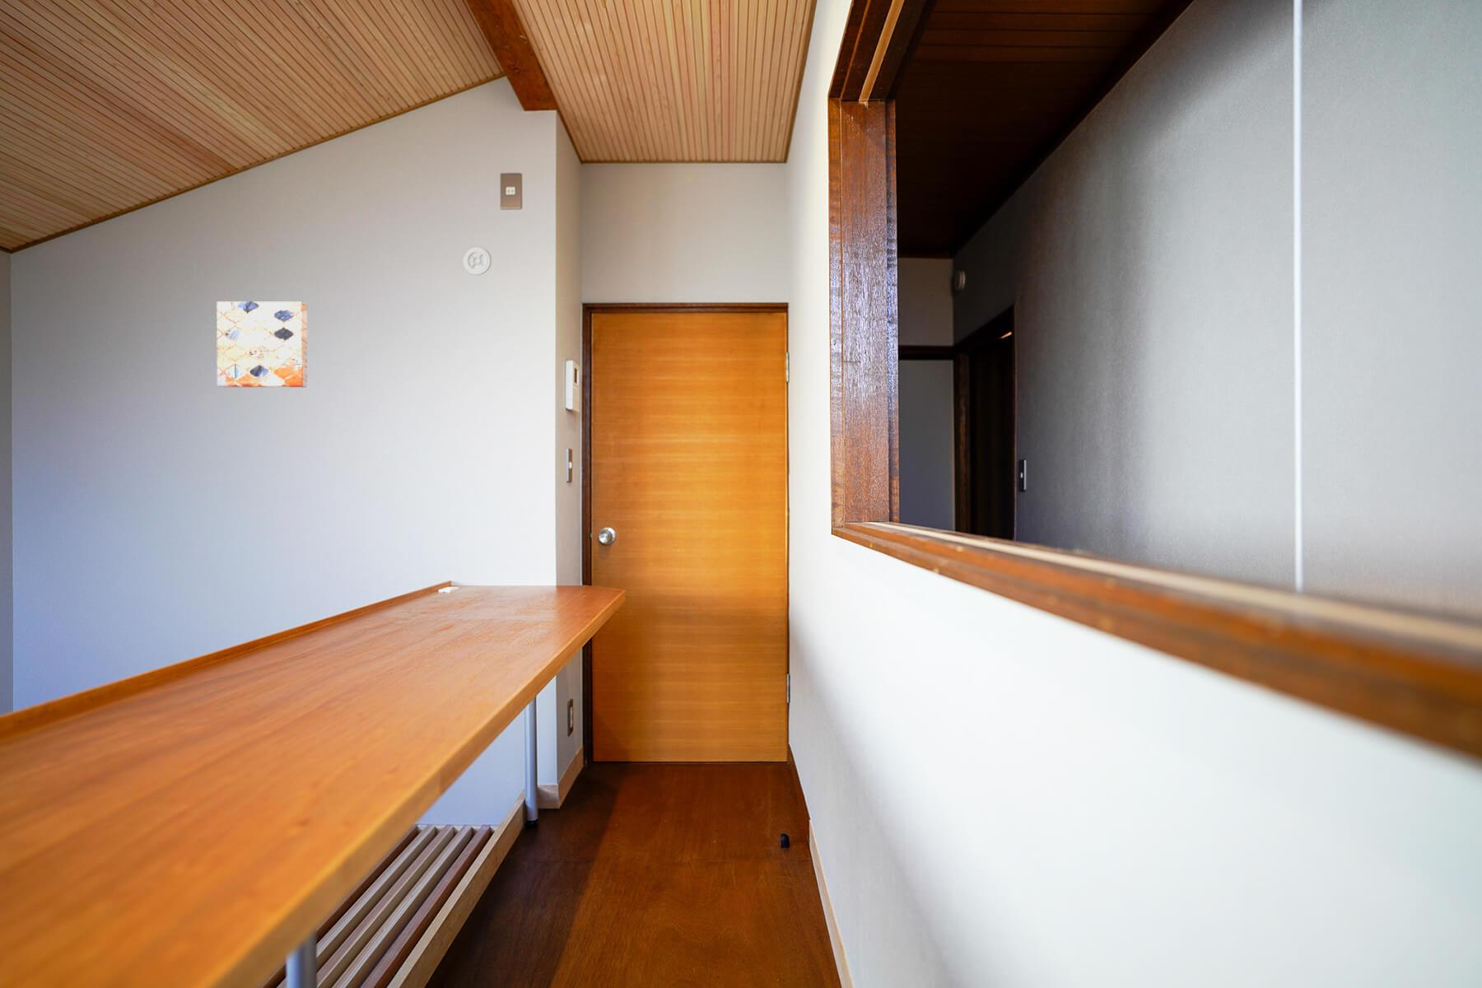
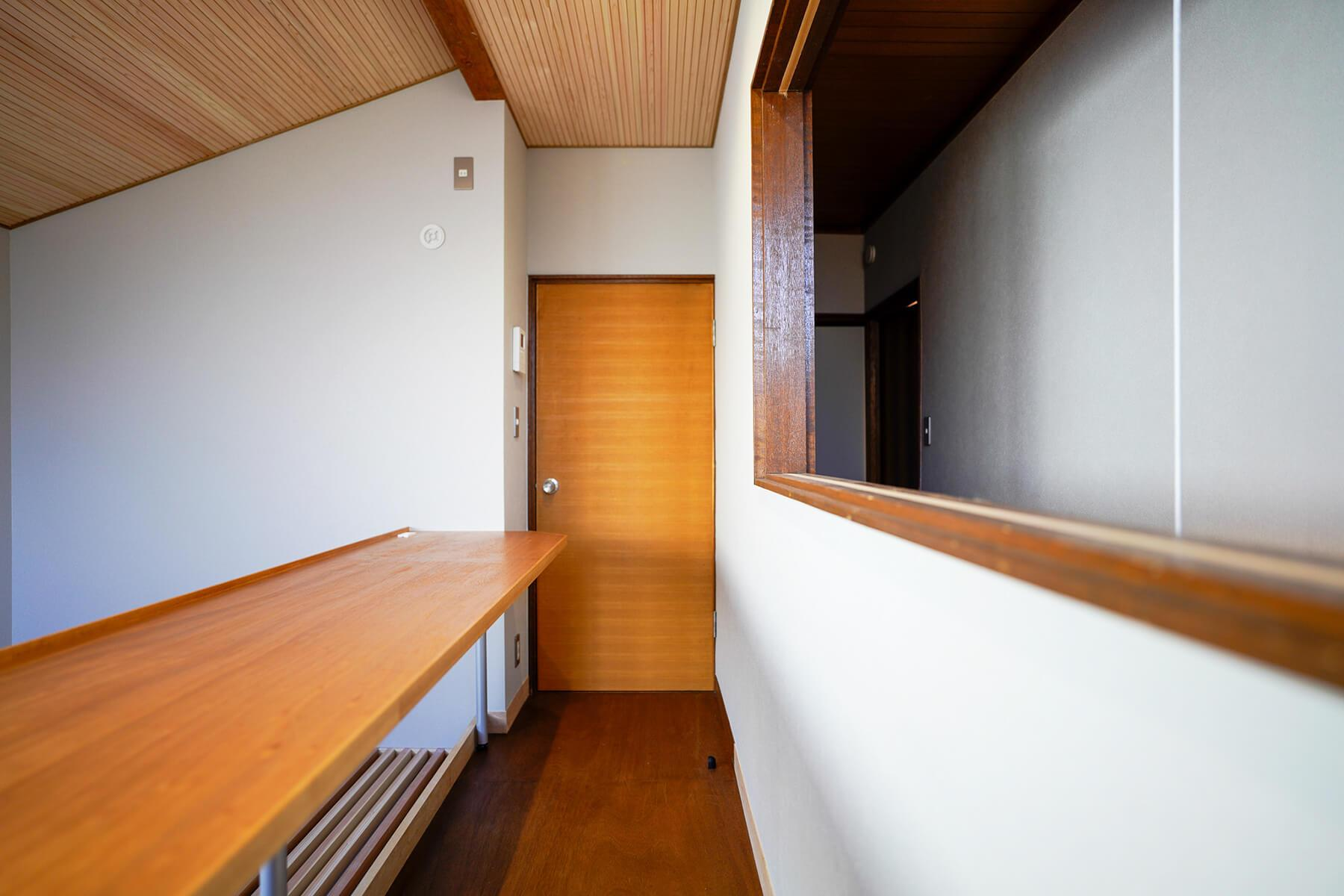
- wall art [216,301,308,388]
